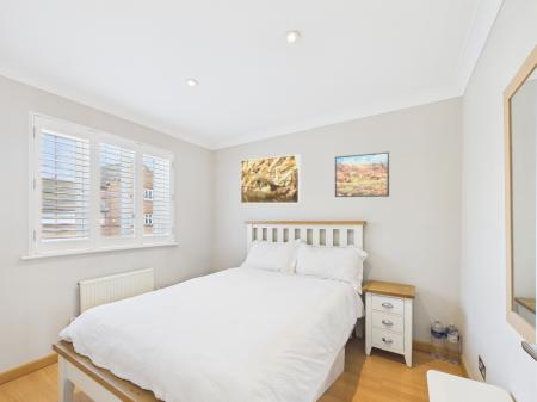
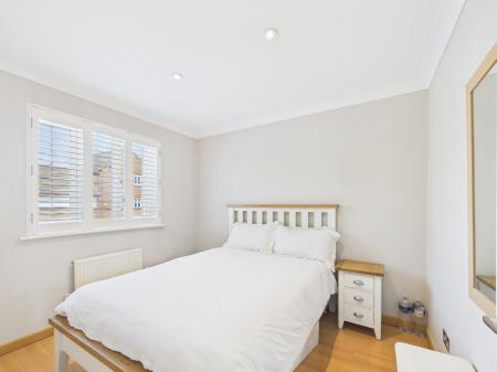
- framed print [240,154,301,204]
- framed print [334,150,390,198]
